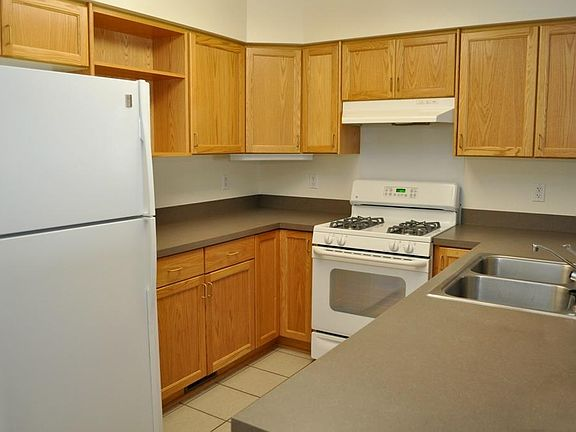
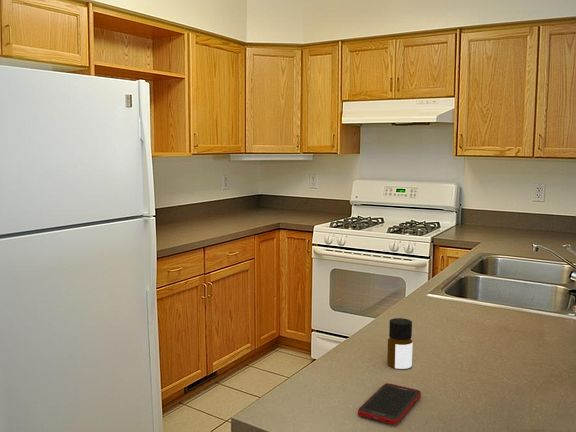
+ cell phone [357,382,422,426]
+ bottle [386,317,413,370]
